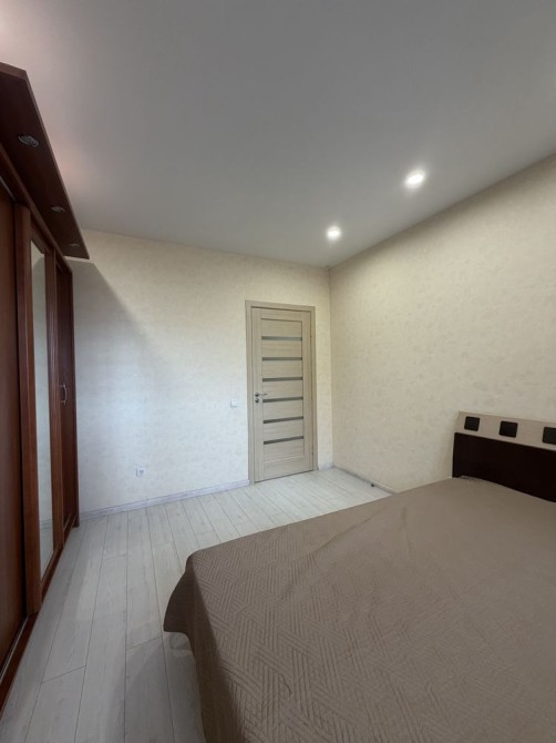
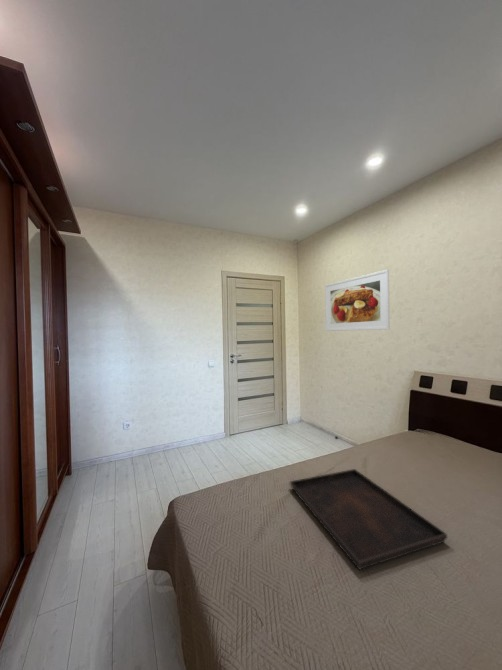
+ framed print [324,269,391,332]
+ serving tray [289,468,448,571]
